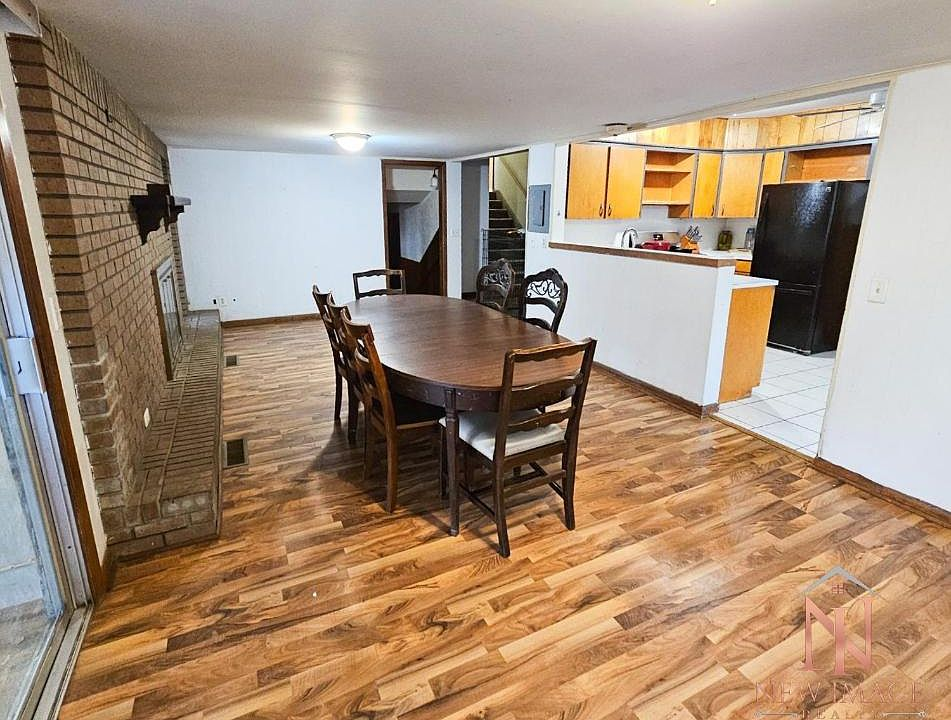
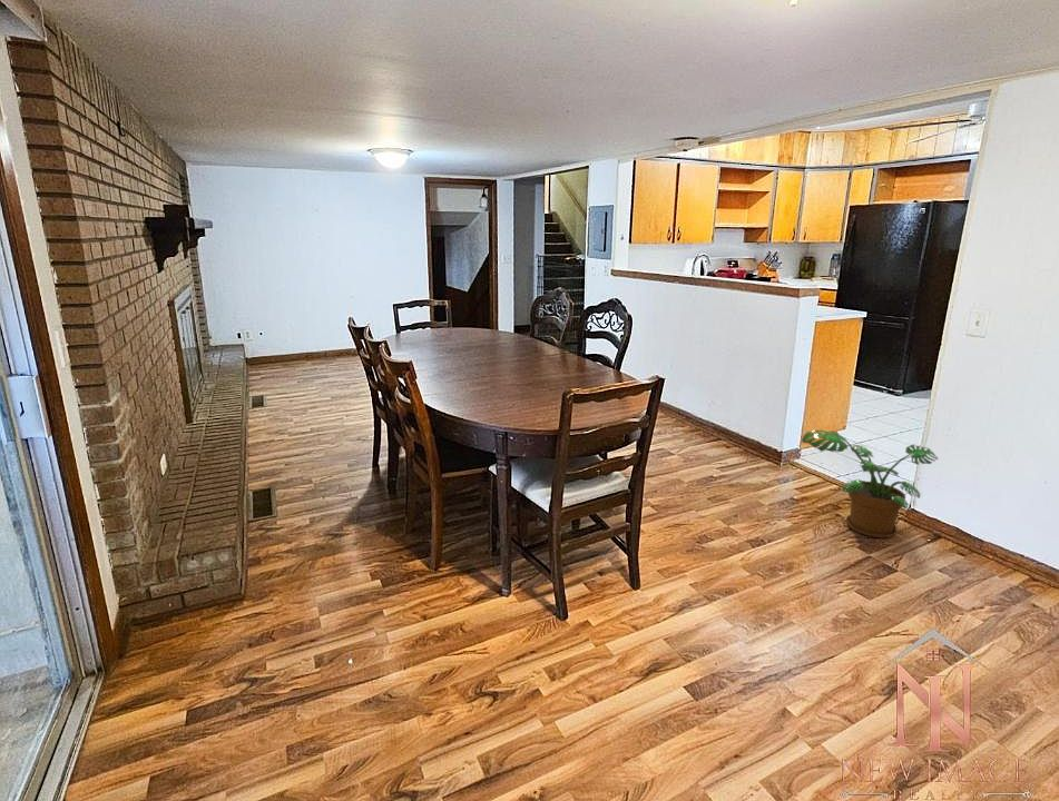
+ potted plant [800,428,939,538]
